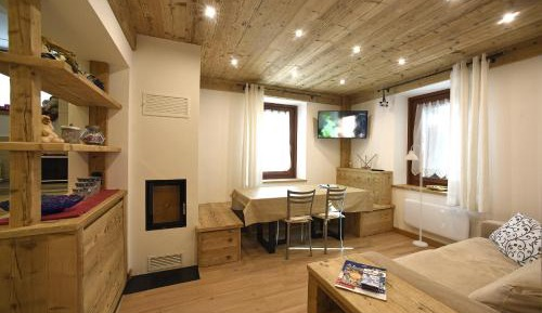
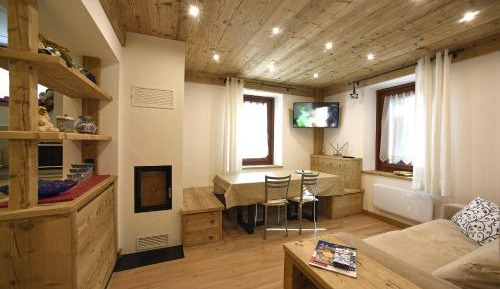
- floor lamp [403,136,429,248]
